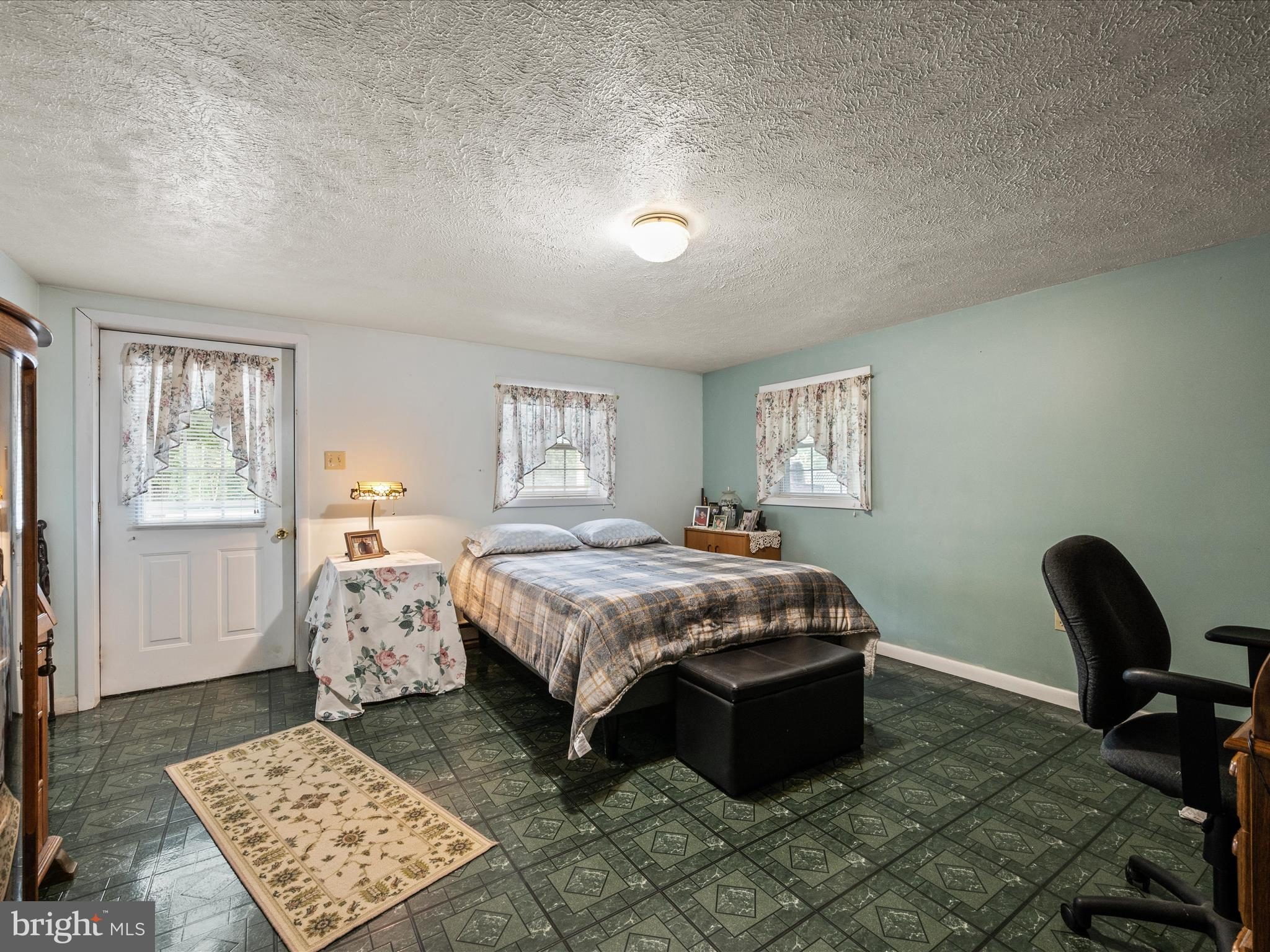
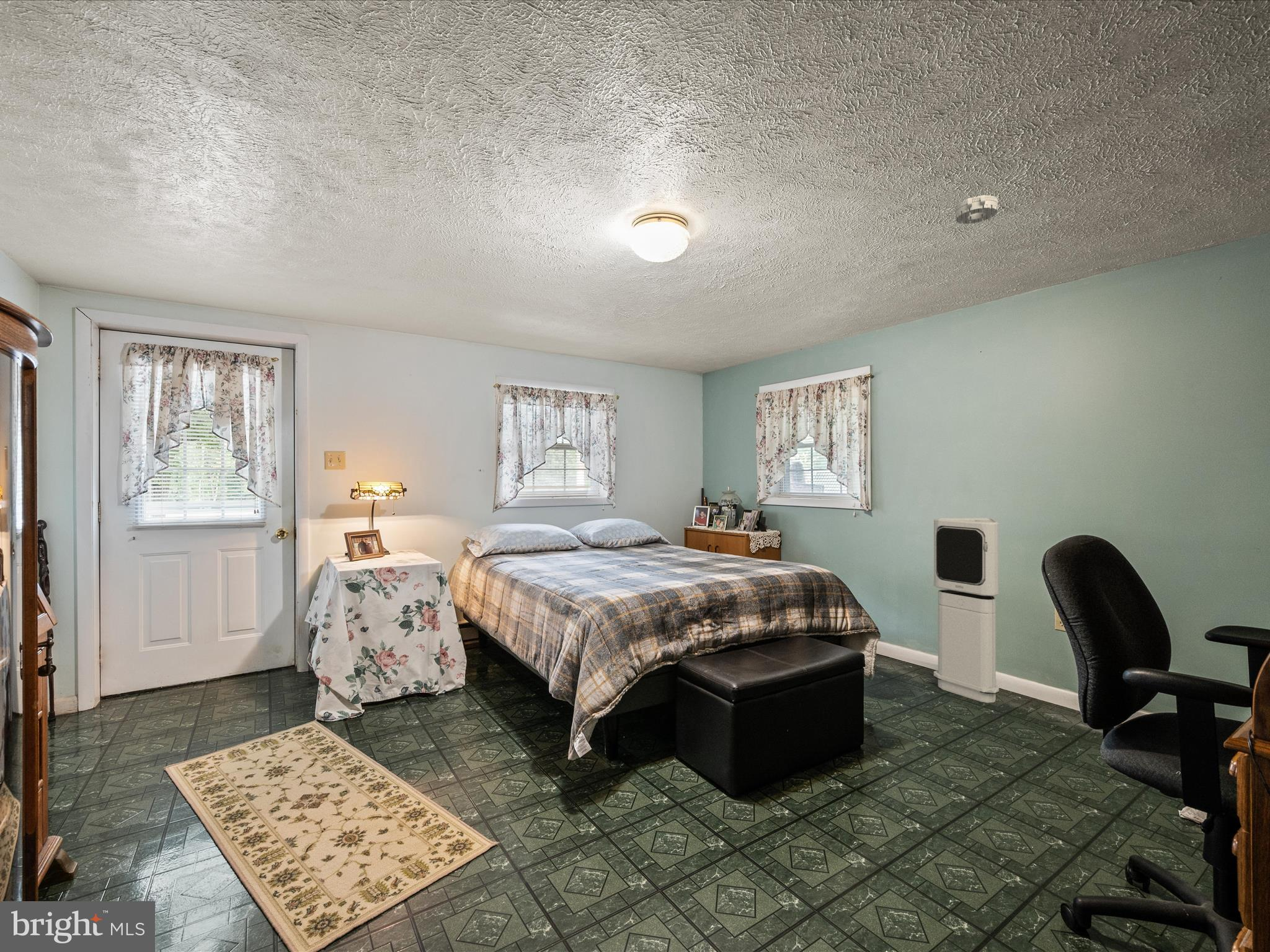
+ smoke detector [955,195,998,224]
+ air purifier [933,518,1000,703]
